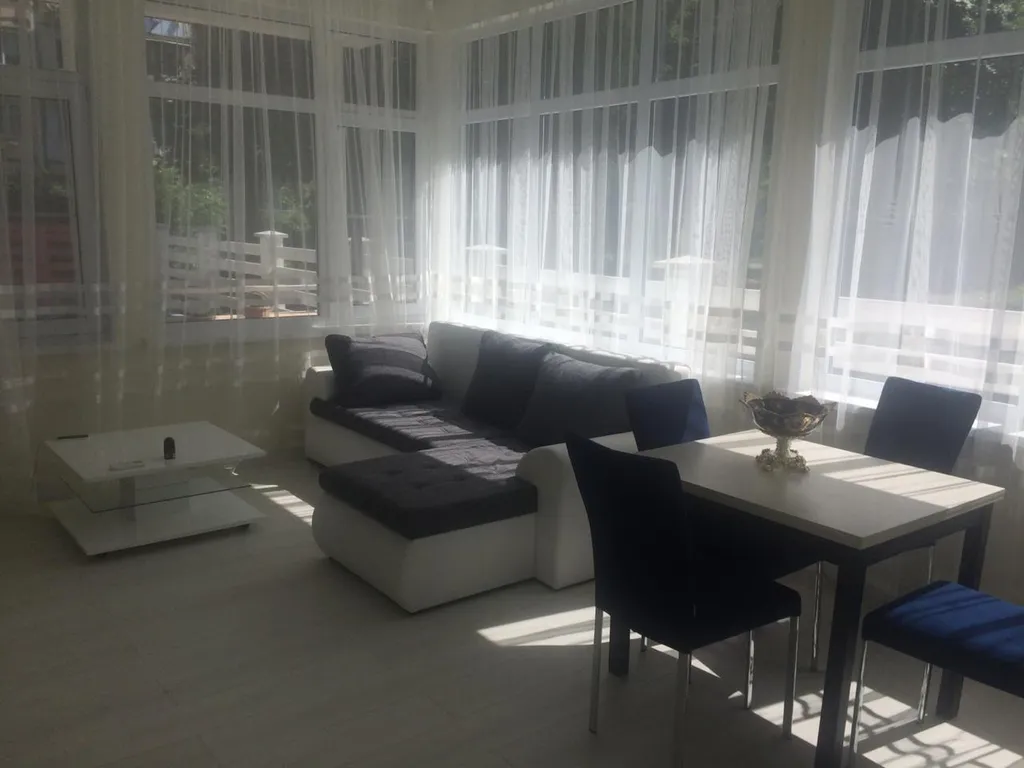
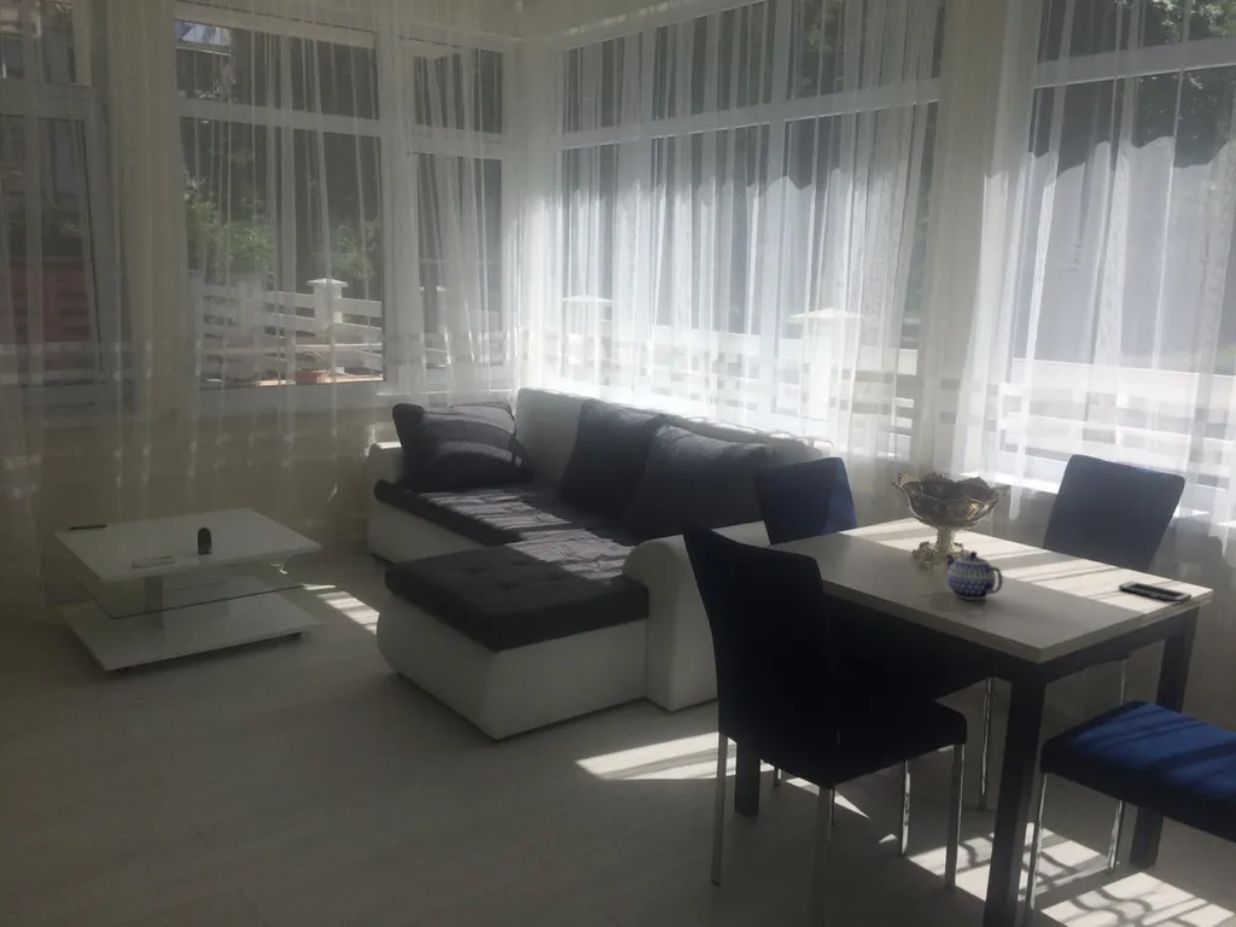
+ cell phone [1118,581,1193,604]
+ teapot [944,549,1004,601]
